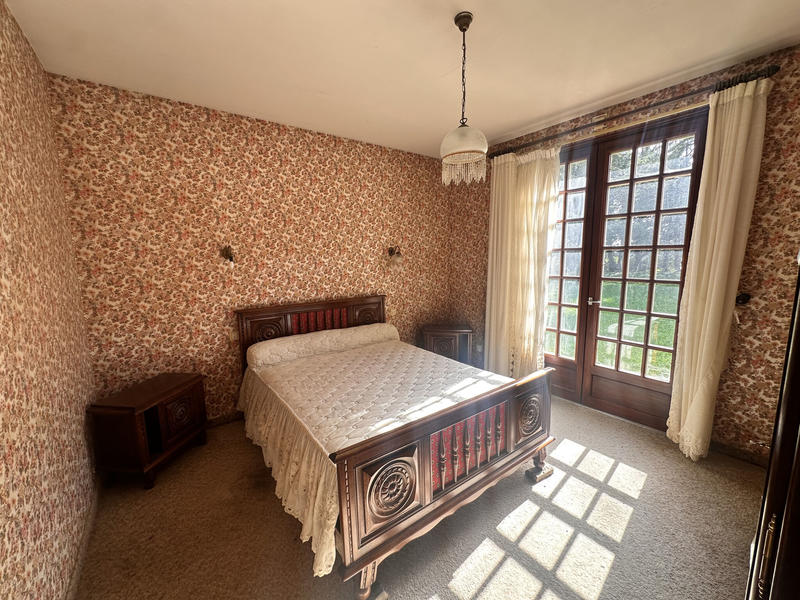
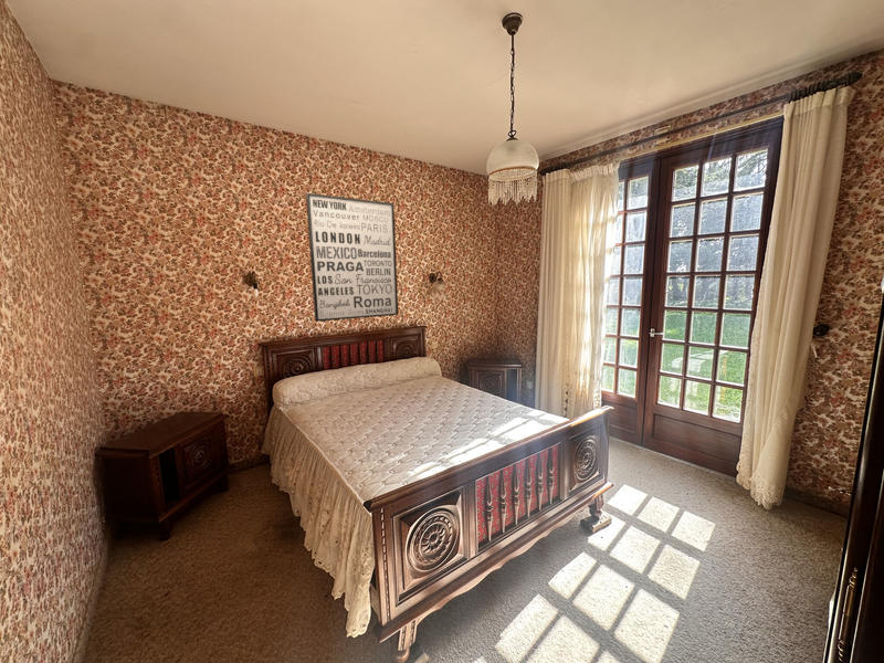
+ wall art [305,192,399,323]
